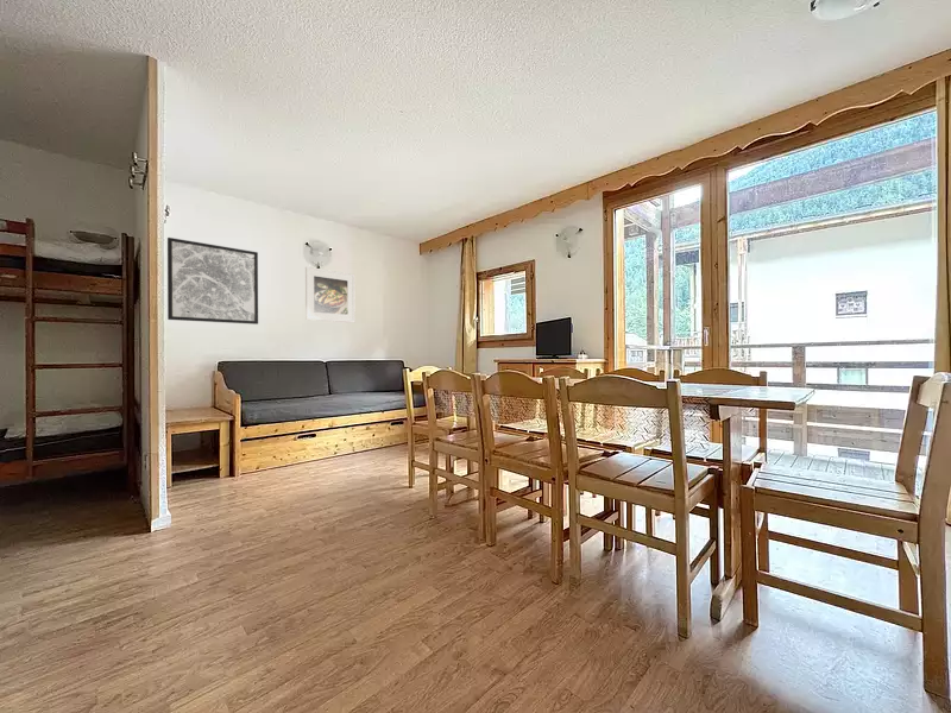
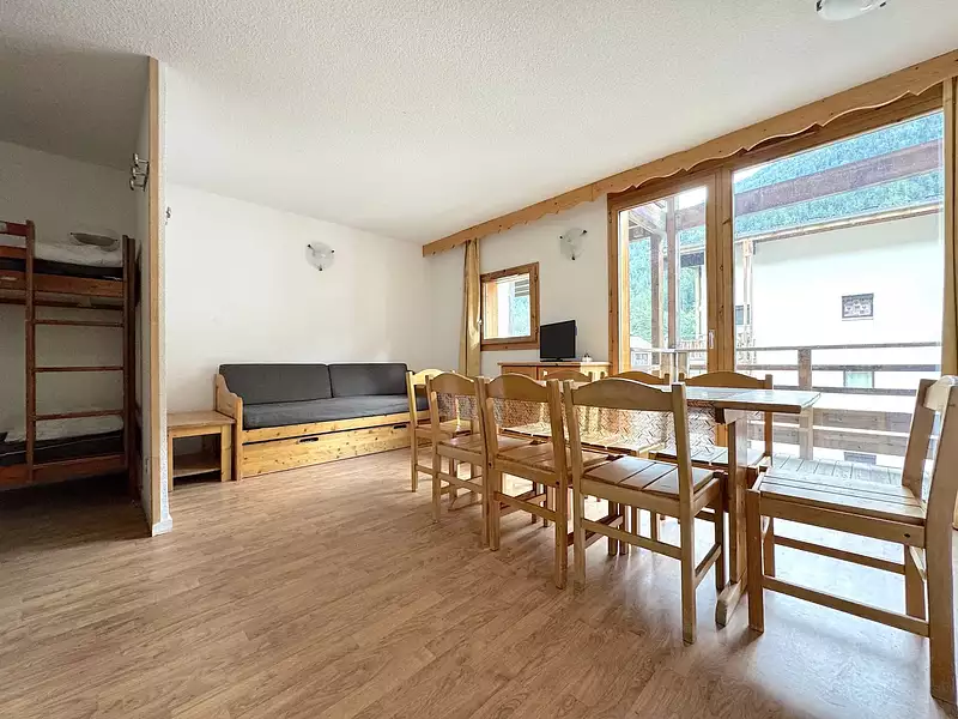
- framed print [304,266,357,323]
- wall art [166,236,259,326]
